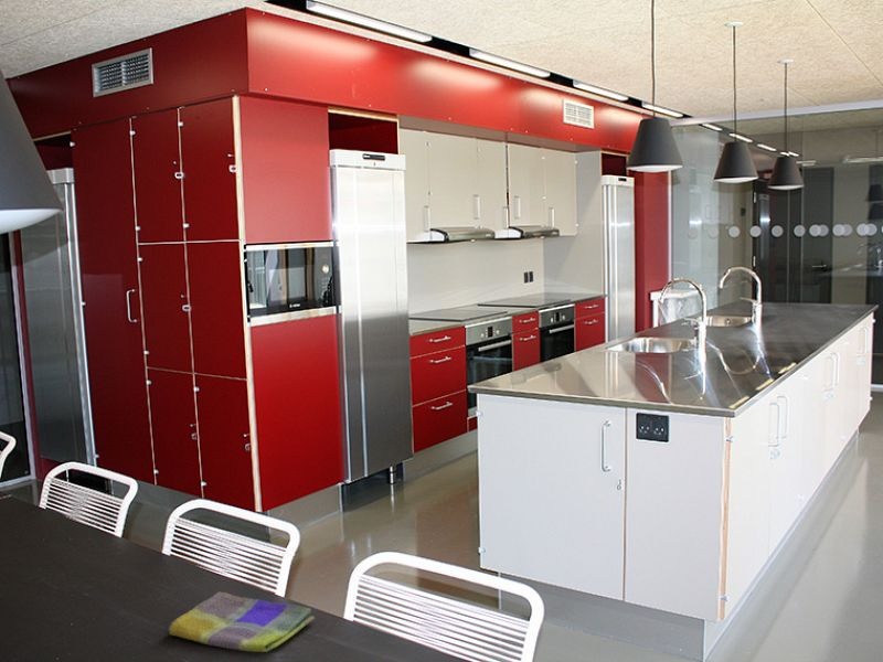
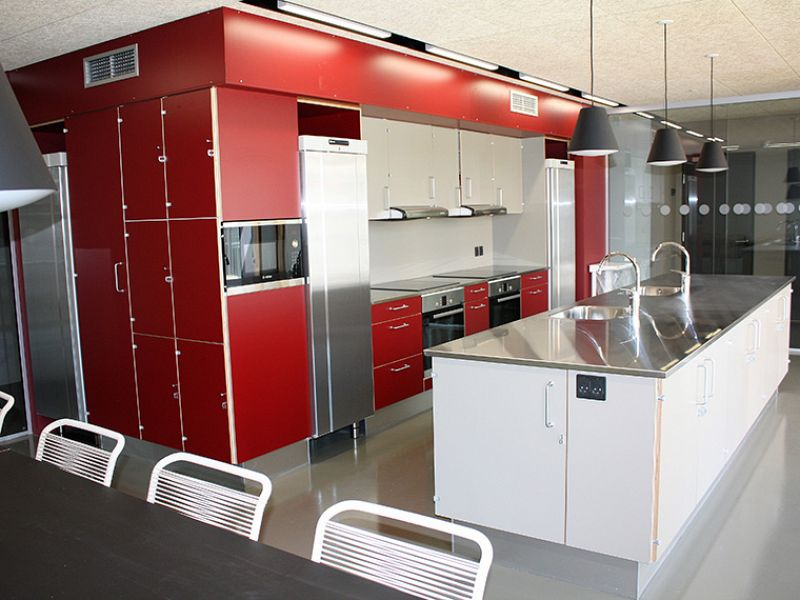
- dish towel [167,590,316,653]
